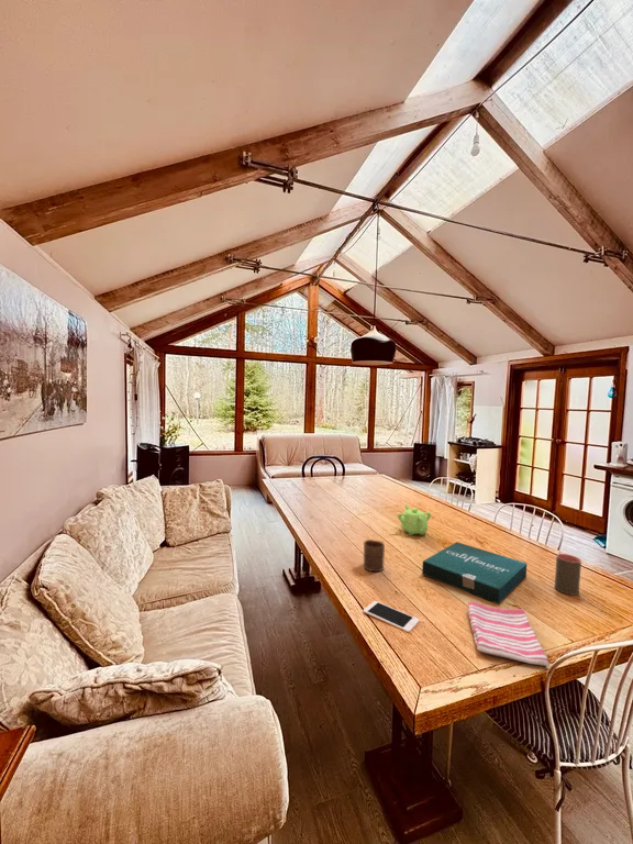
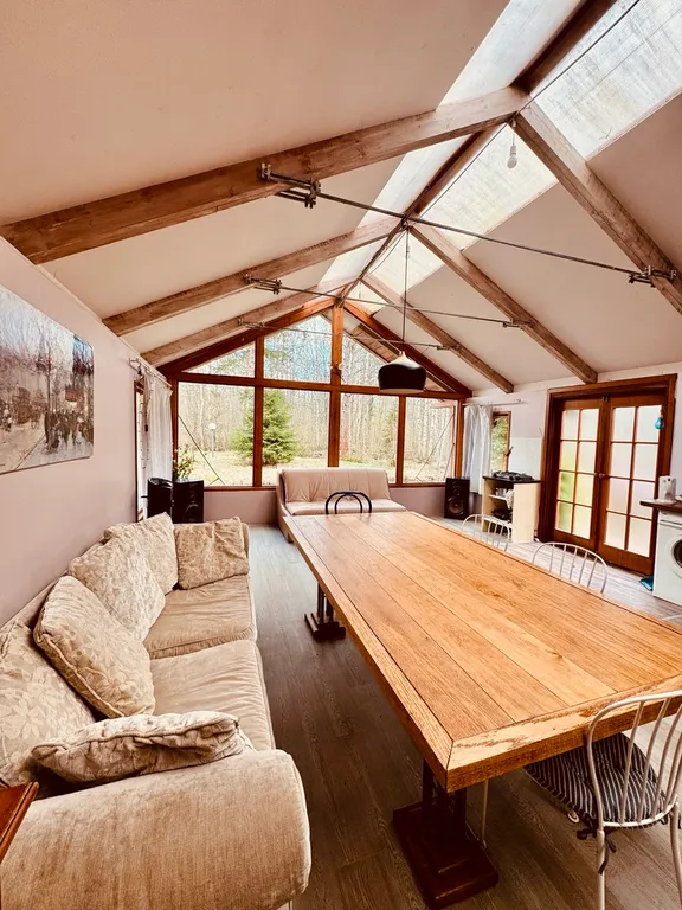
- pizza box [421,541,528,606]
- cup [554,553,582,597]
- teapot [397,503,432,536]
- cell phone [362,600,421,633]
- dish towel [467,600,549,668]
- cup [363,538,386,573]
